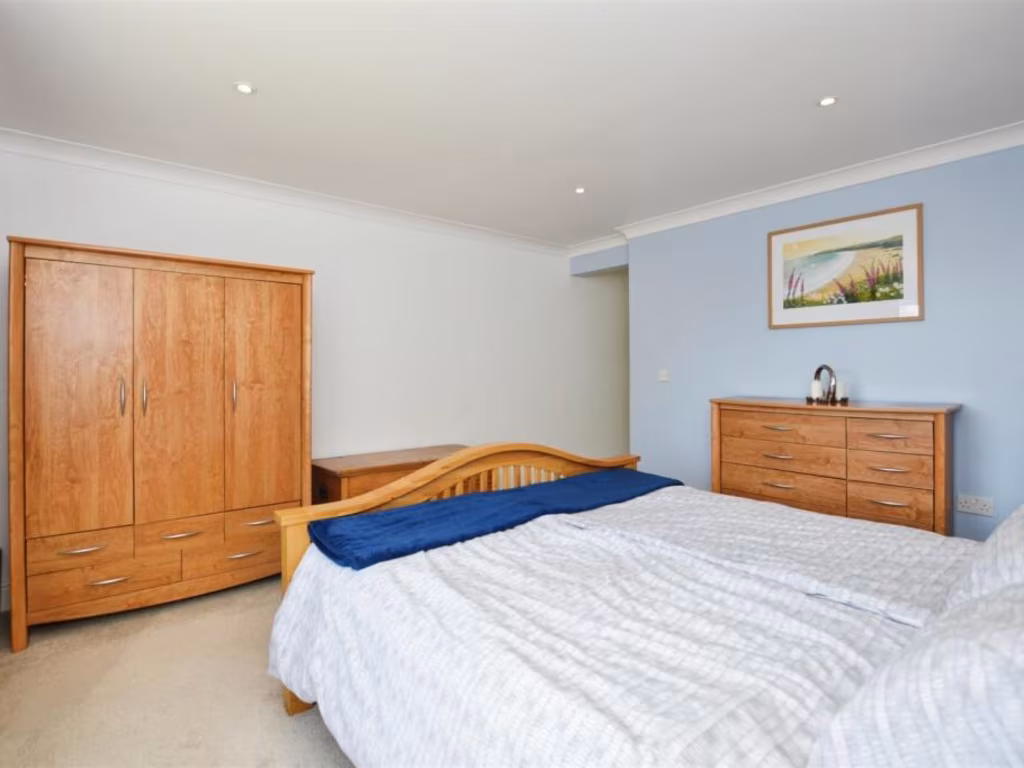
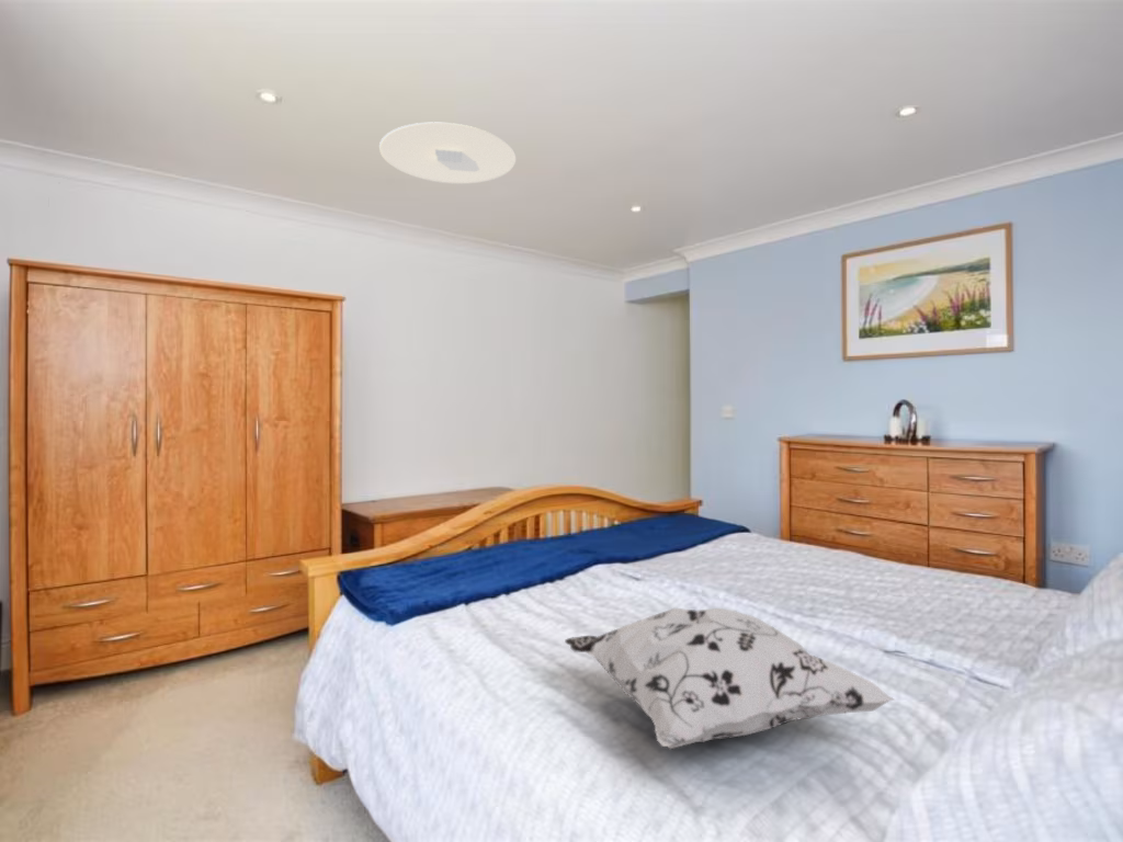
+ decorative pillow [564,607,896,750]
+ ceiling light [378,121,517,185]
